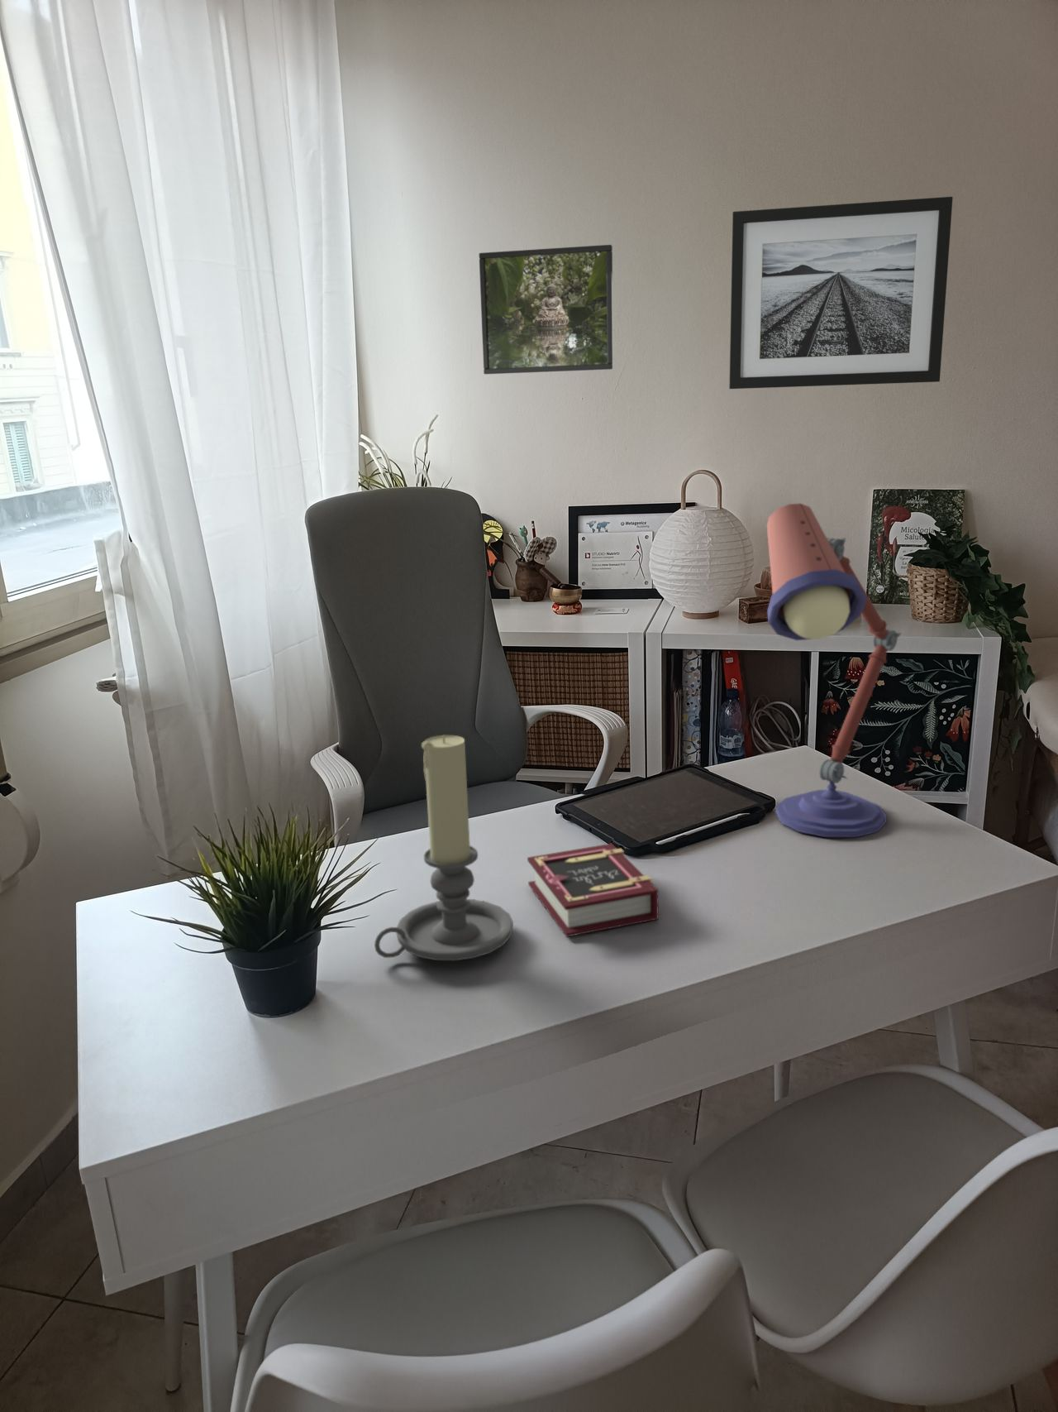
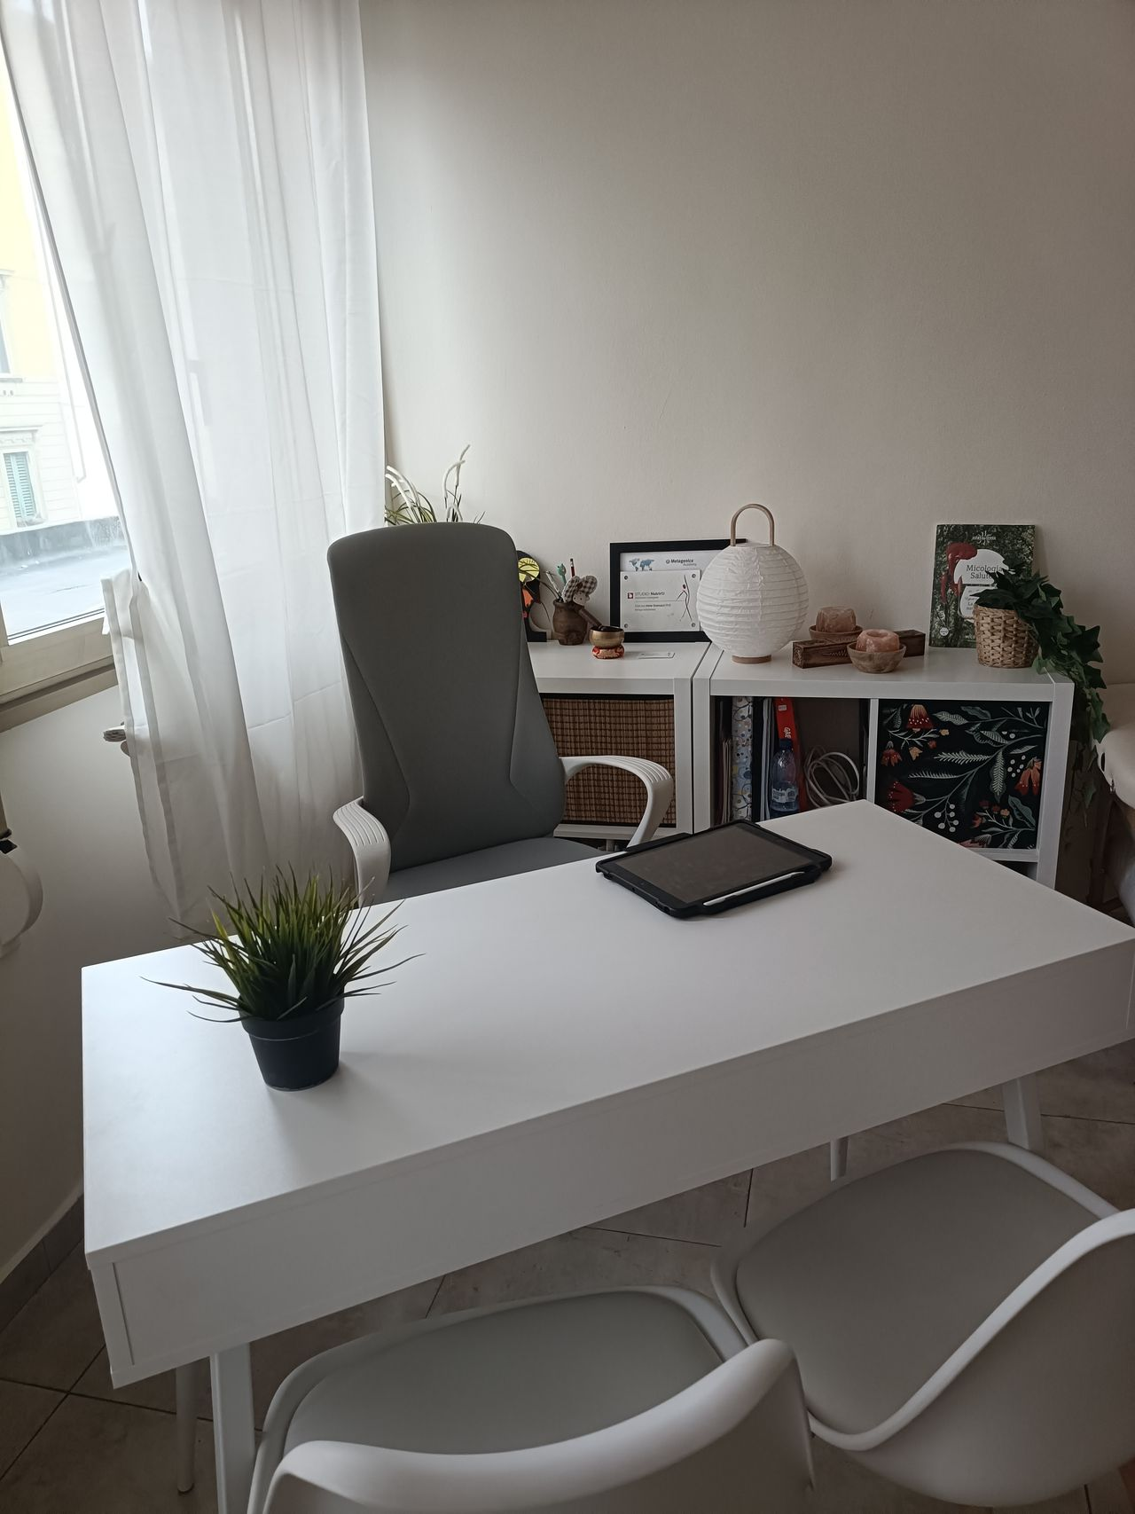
- candle holder [373,735,515,962]
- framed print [479,243,615,376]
- desk lamp [766,503,902,838]
- book [527,843,660,938]
- wall art [728,196,954,389]
